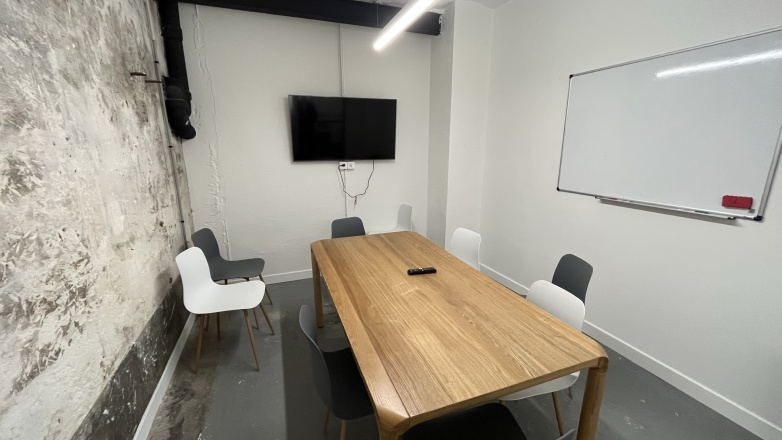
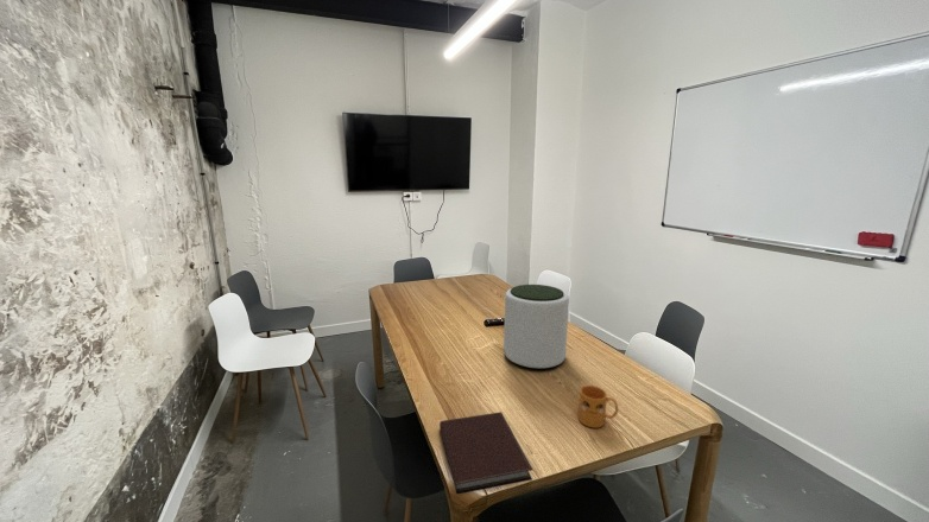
+ notebook [438,410,533,495]
+ mug [577,384,619,429]
+ plant pot [503,284,570,370]
